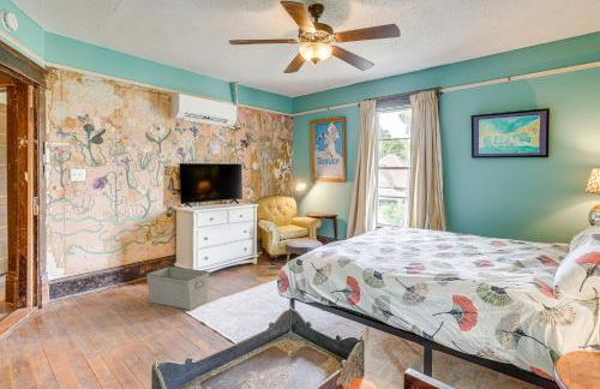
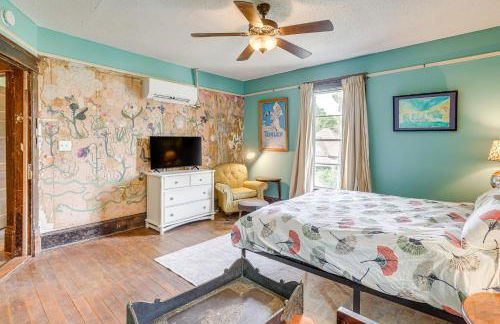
- storage bin [145,265,210,311]
